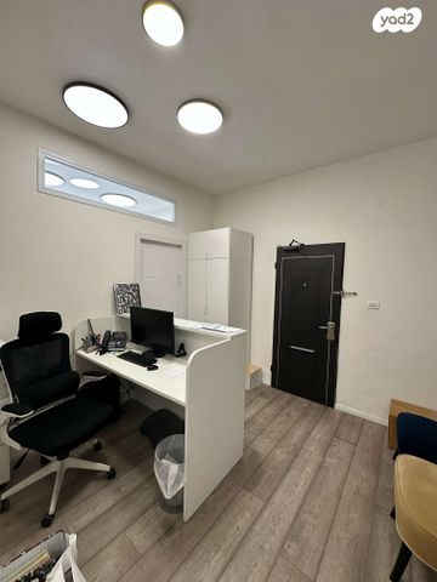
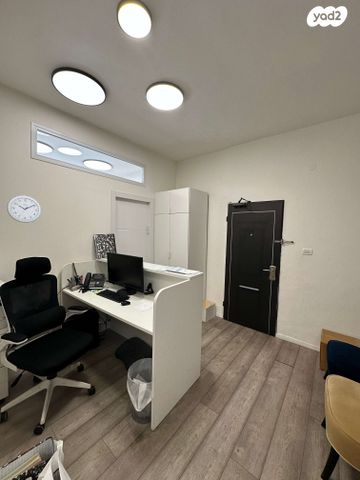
+ wall clock [6,194,42,224]
